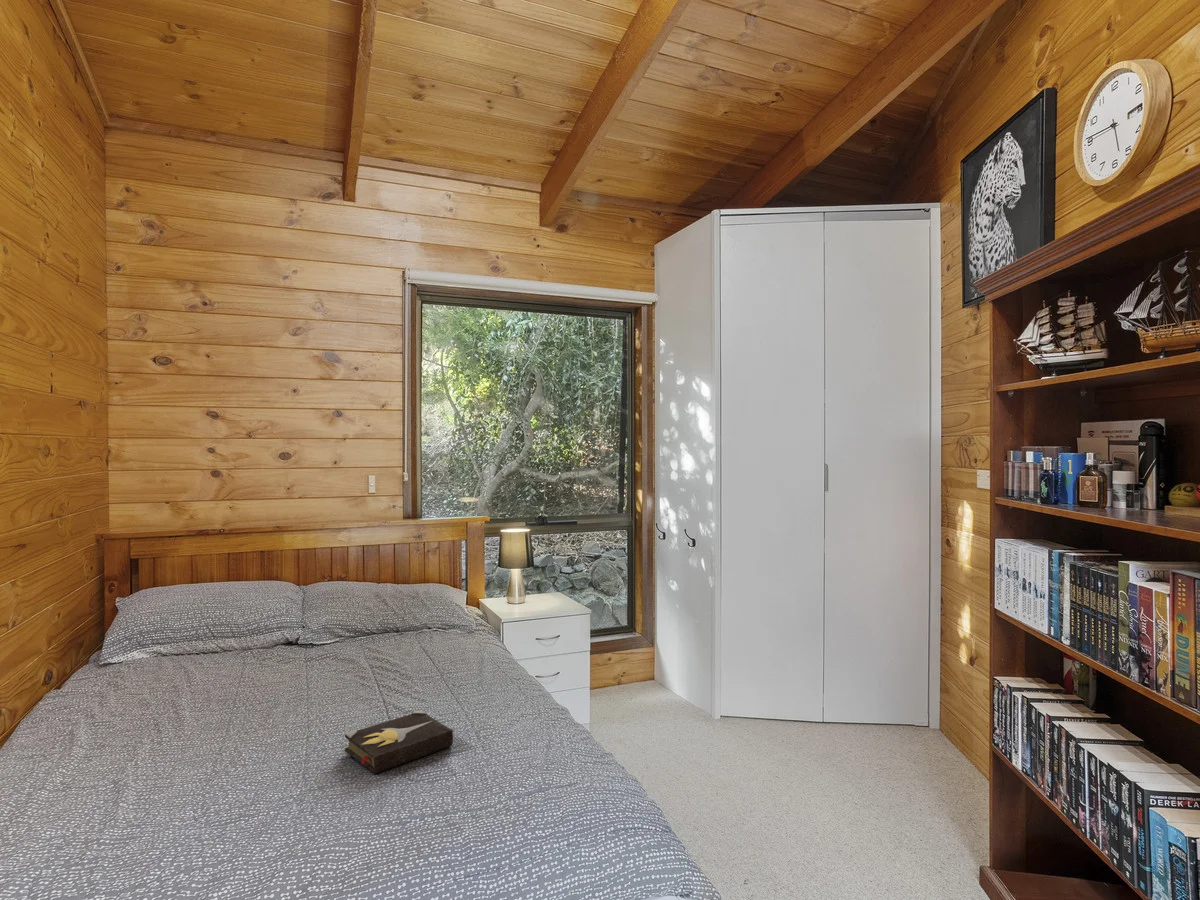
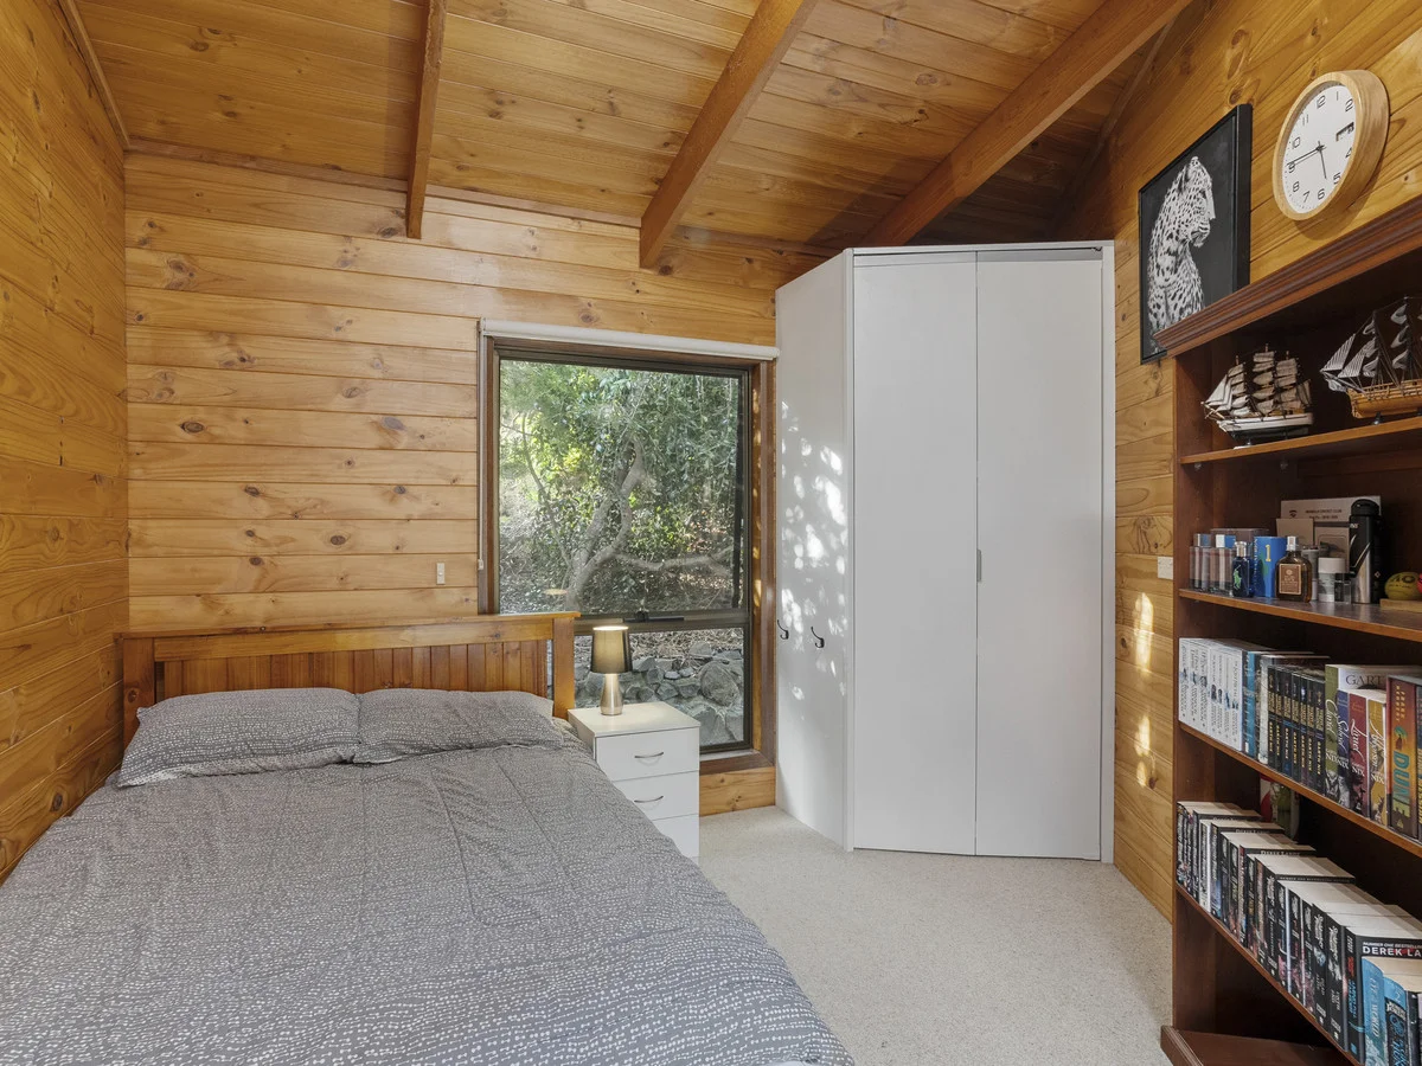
- hardback book [343,709,456,775]
